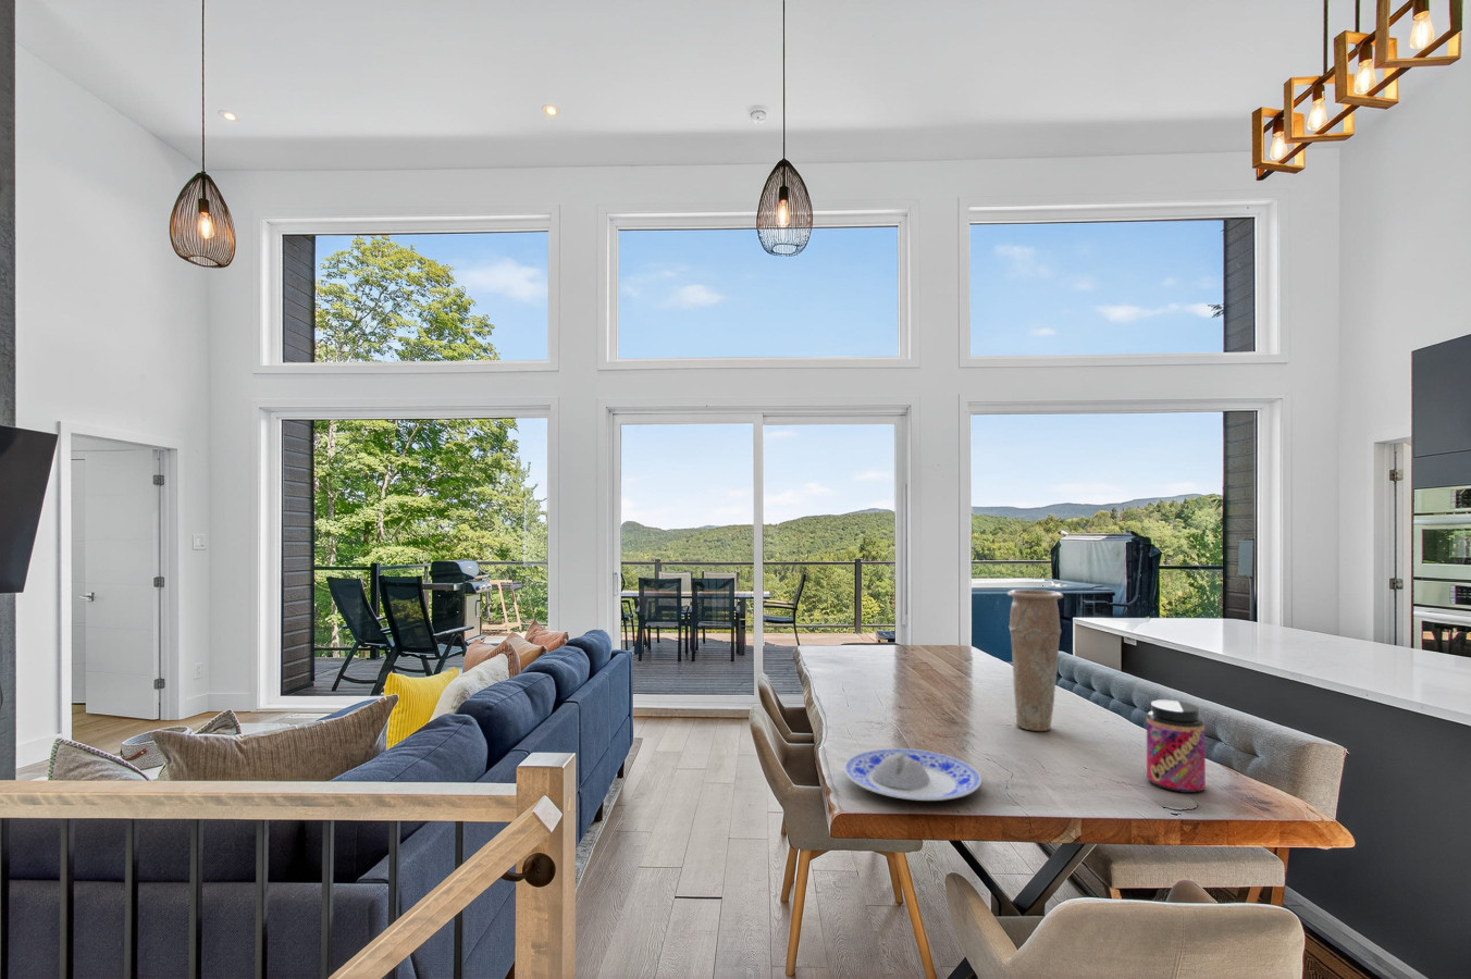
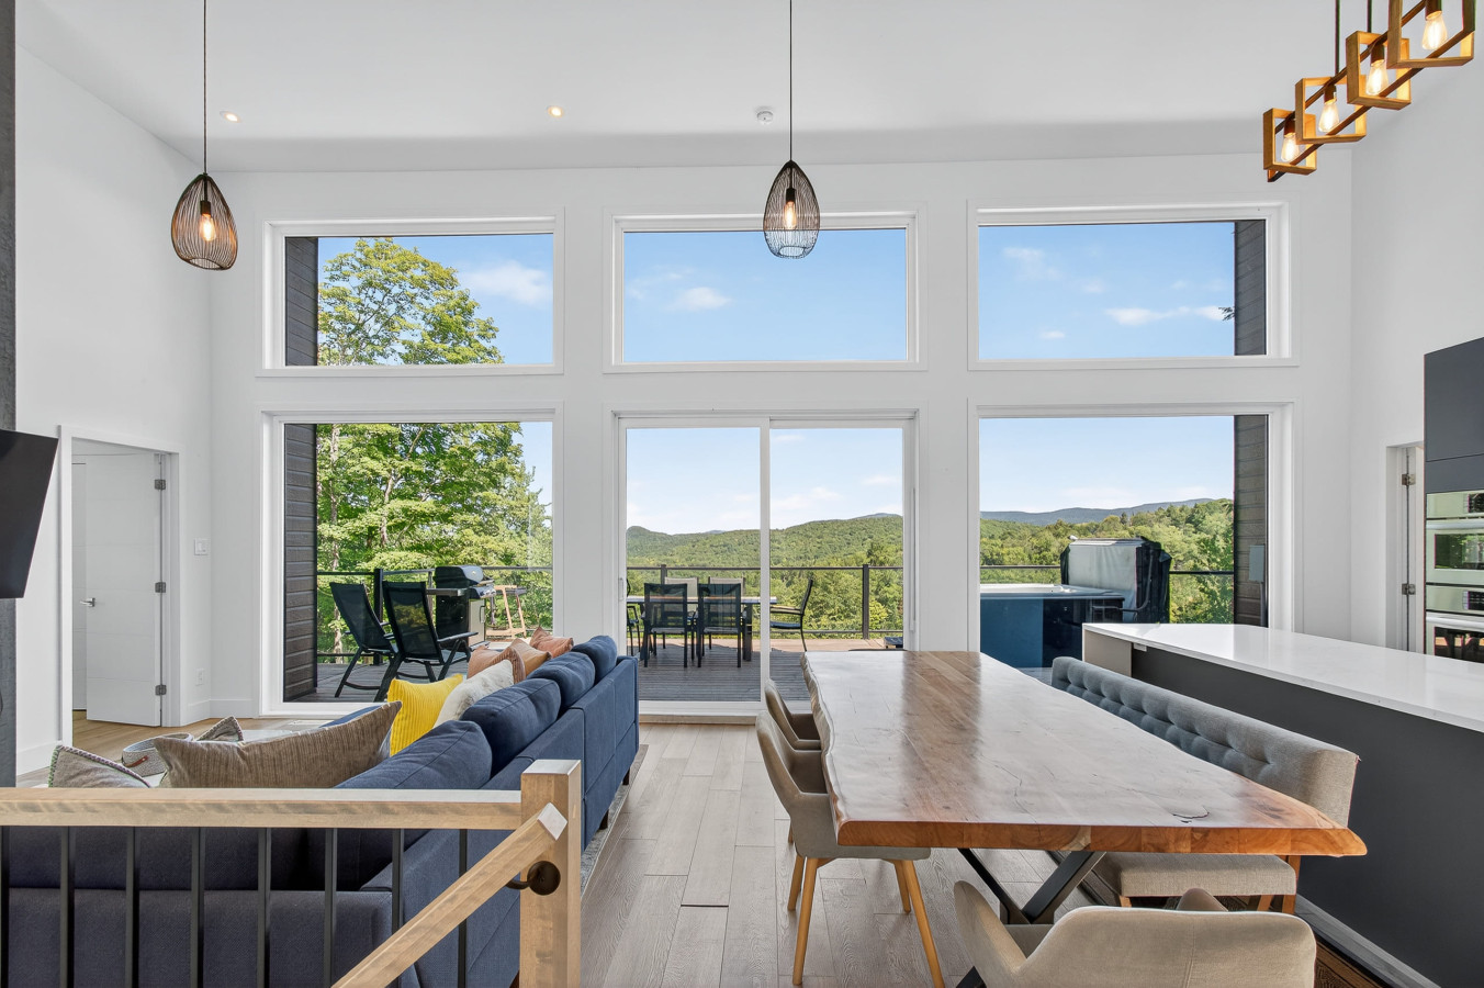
- jar [1145,699,1207,794]
- plate [844,747,982,802]
- vase [1007,589,1064,732]
